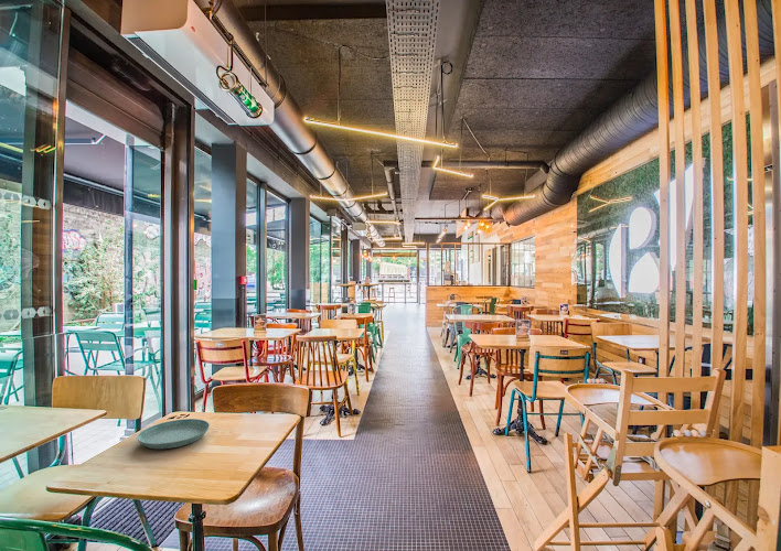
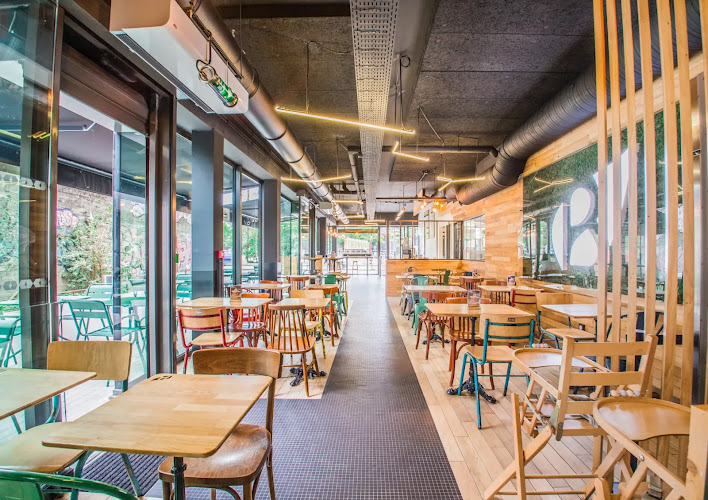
- saucer [136,418,211,450]
